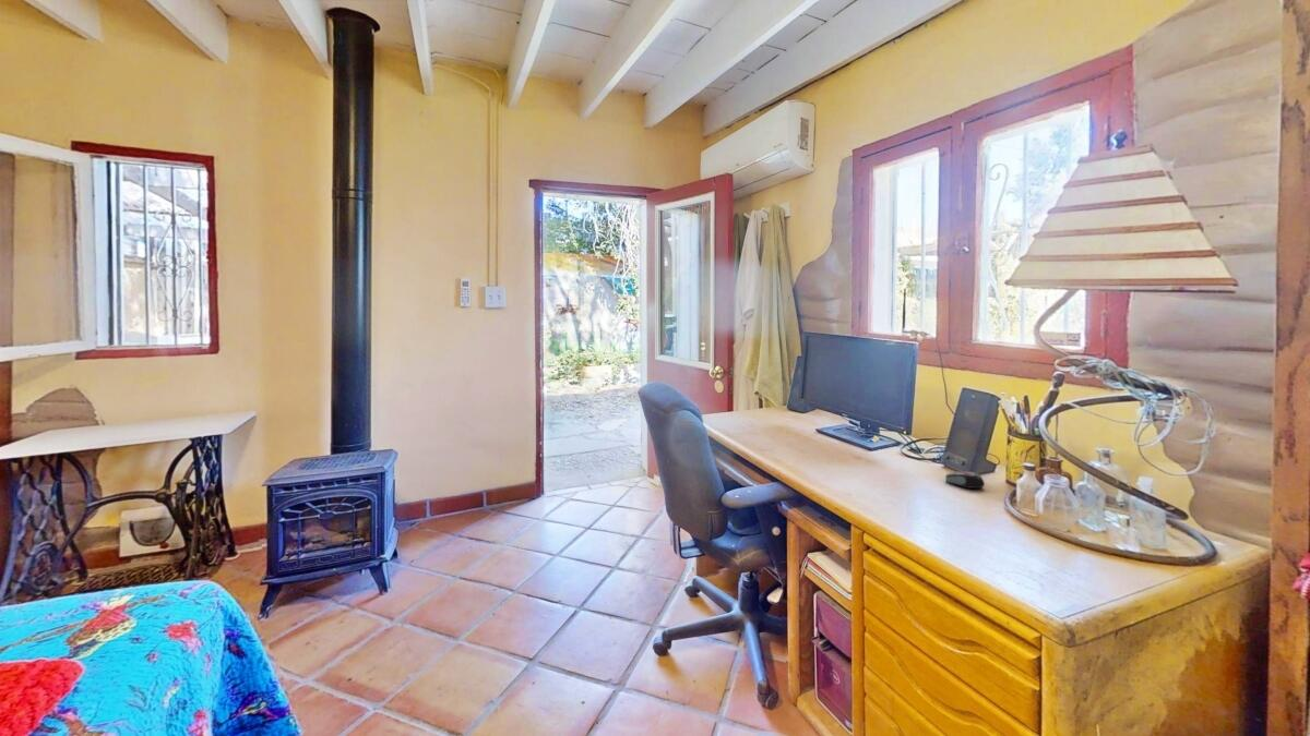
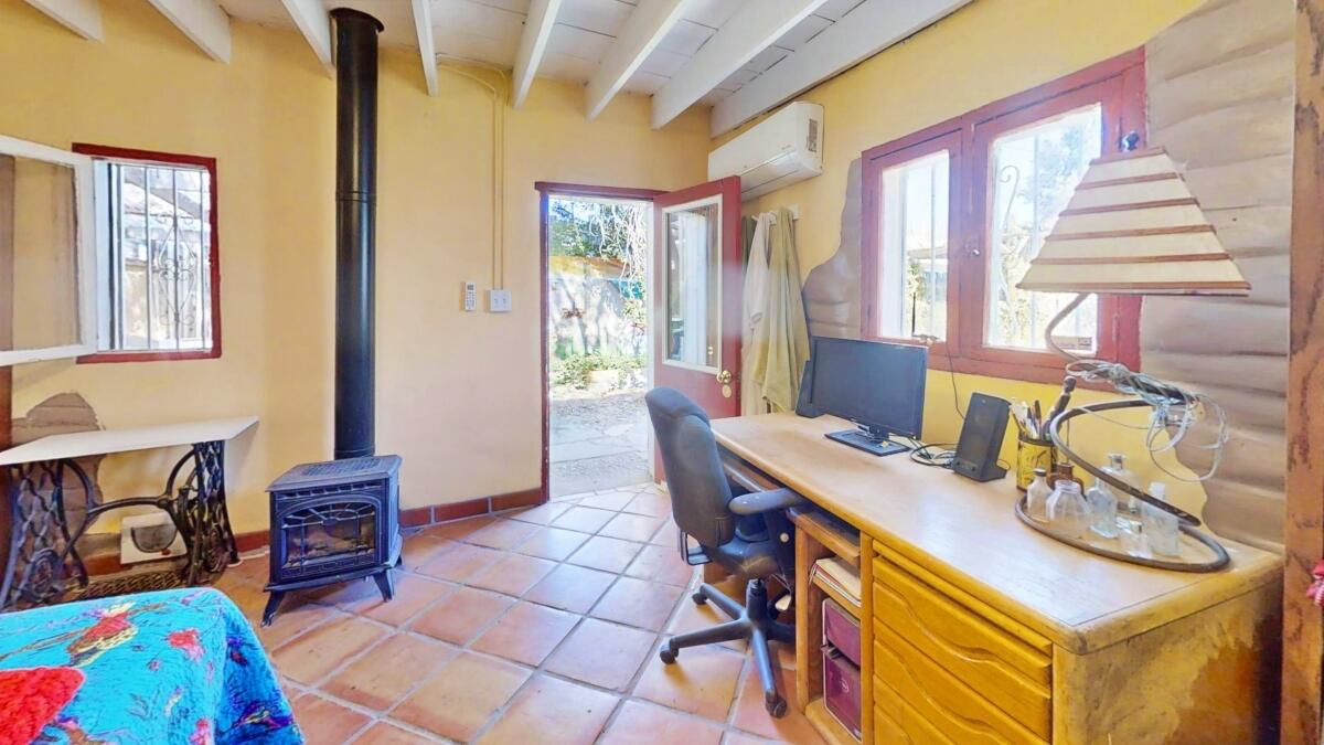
- computer mouse [944,470,986,490]
